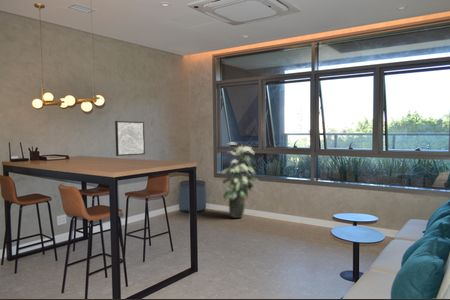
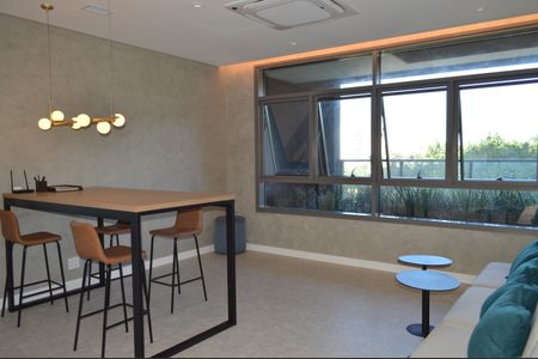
- wall art [114,120,146,157]
- indoor plant [219,142,260,219]
